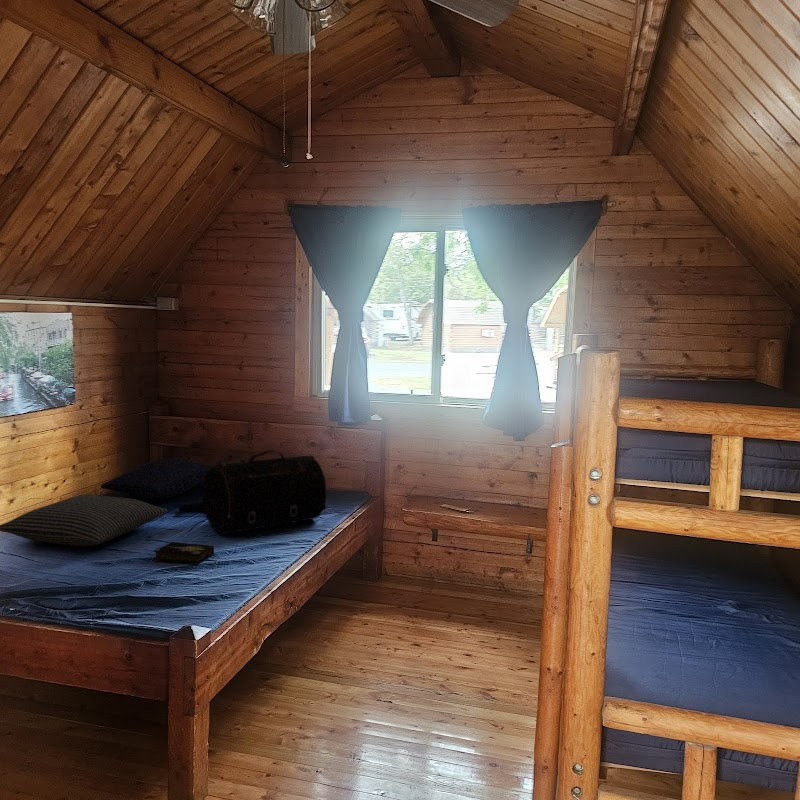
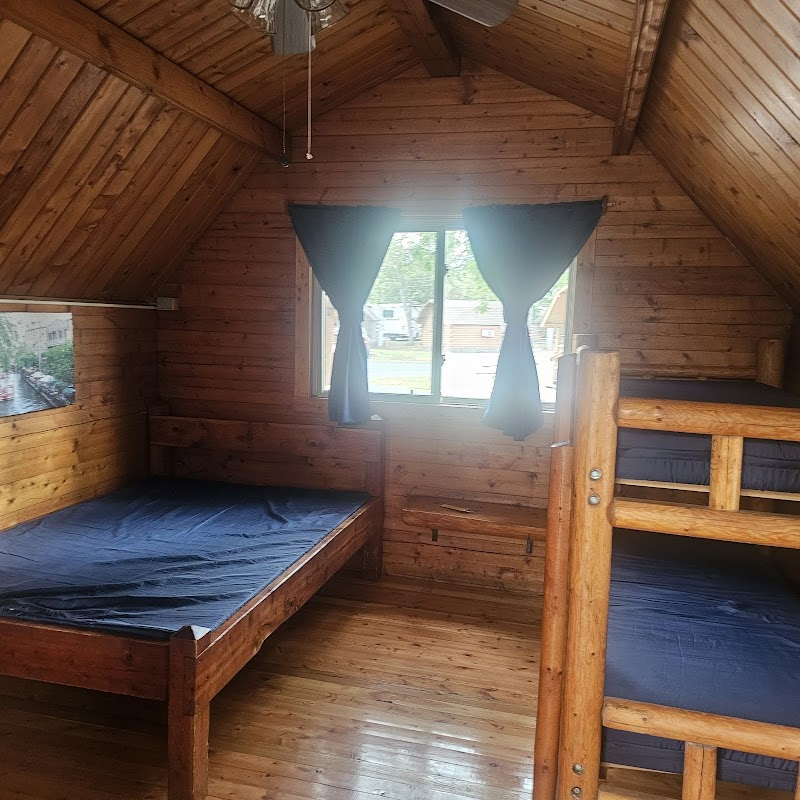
- pillow [99,456,214,500]
- duffel bag [178,449,328,535]
- hardback book [153,541,215,565]
- pillow [0,493,169,547]
